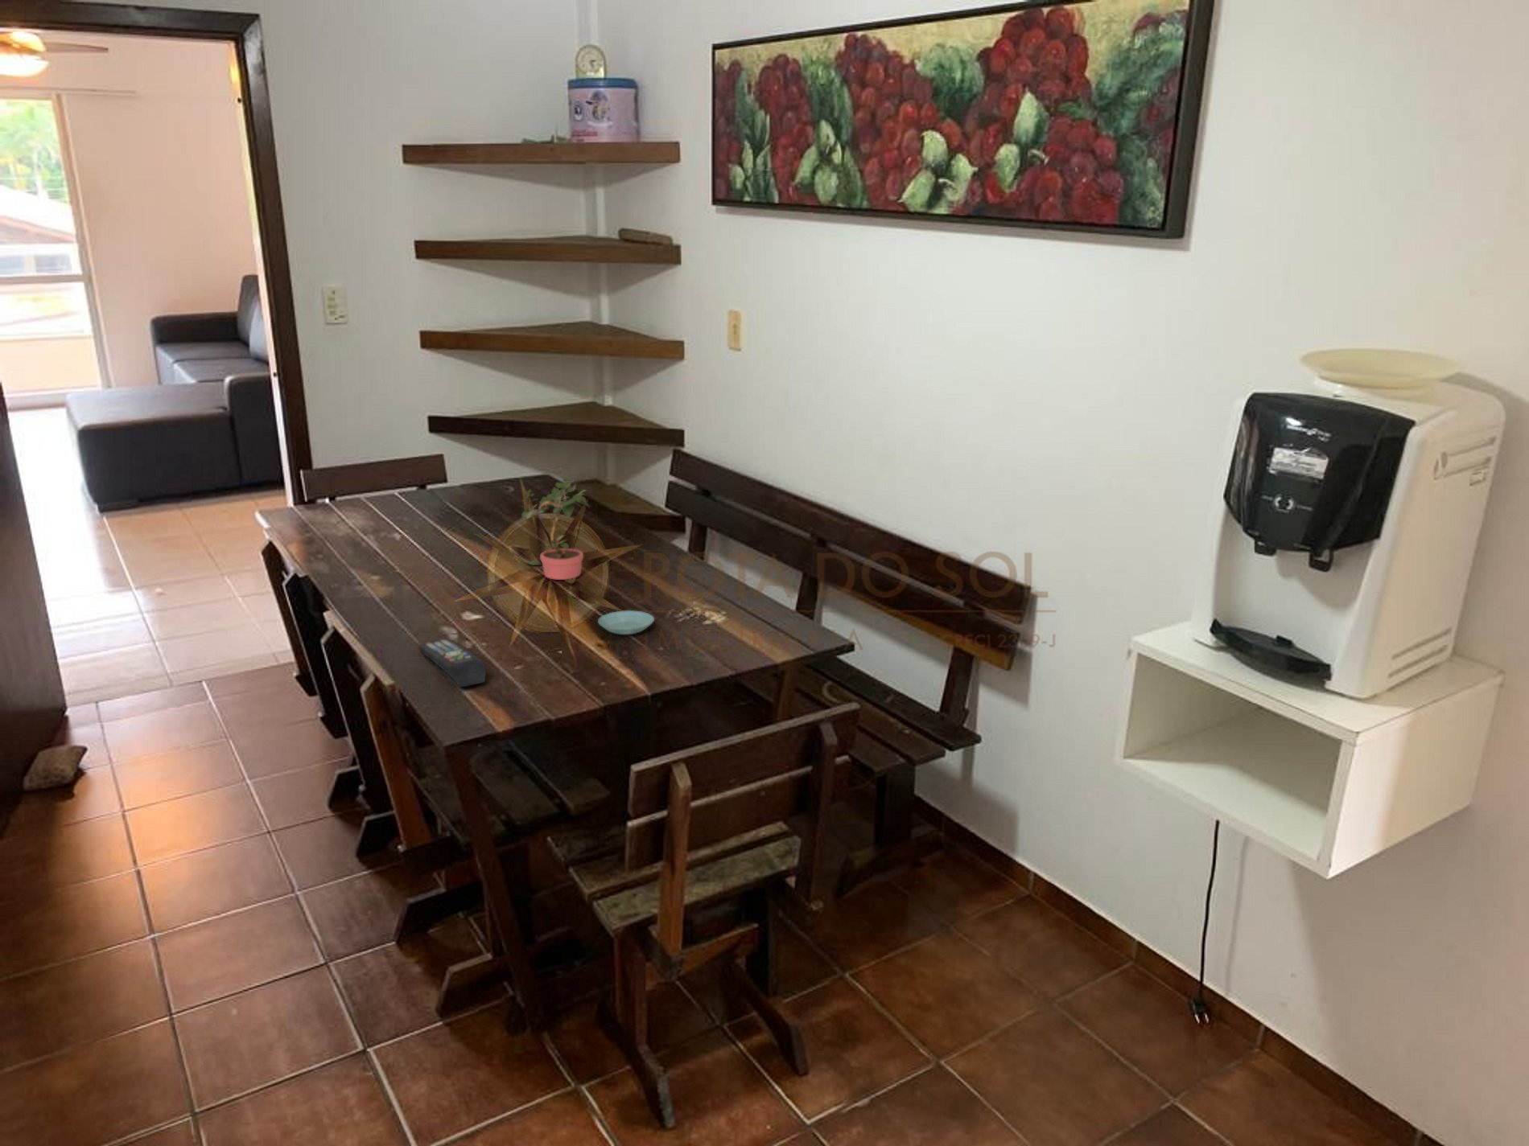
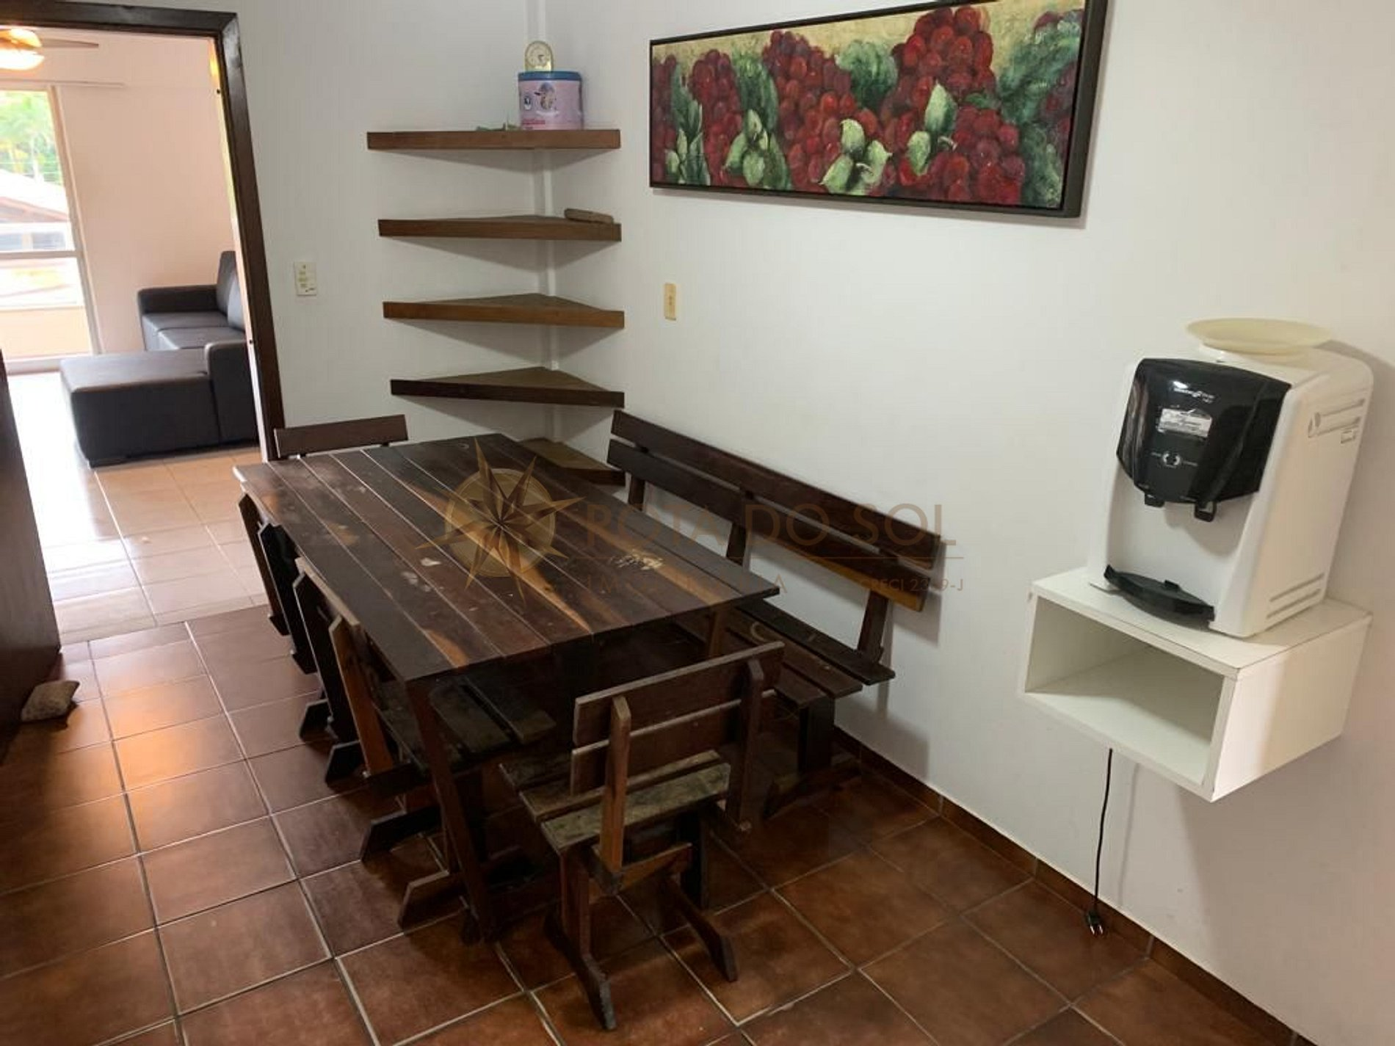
- potted plant [520,475,591,585]
- saucer [597,609,655,636]
- remote control [418,638,486,687]
